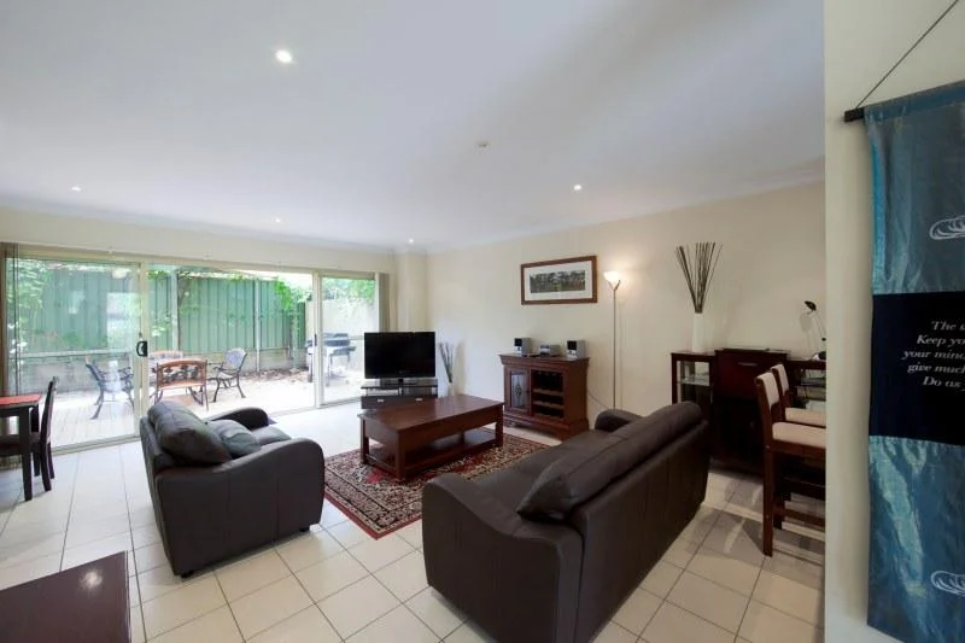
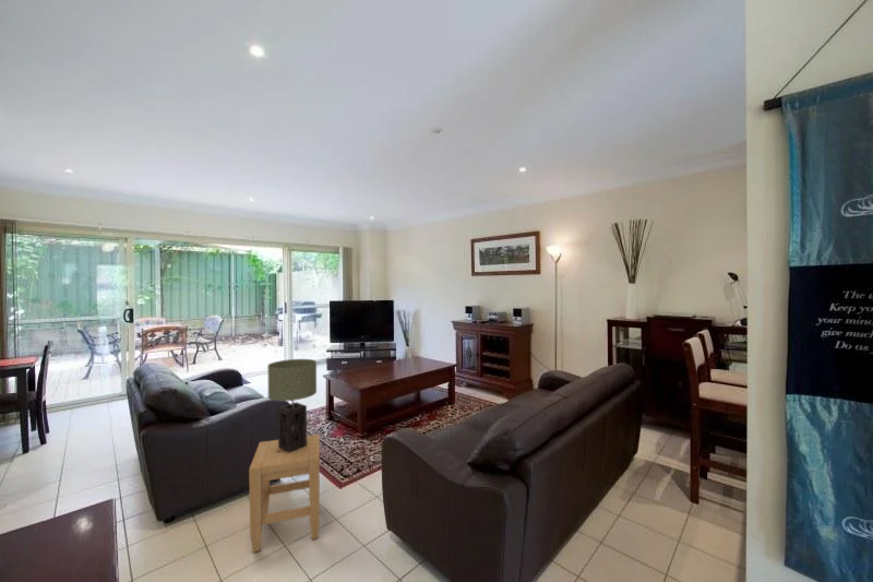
+ table lamp [266,358,318,453]
+ stool [248,433,321,554]
